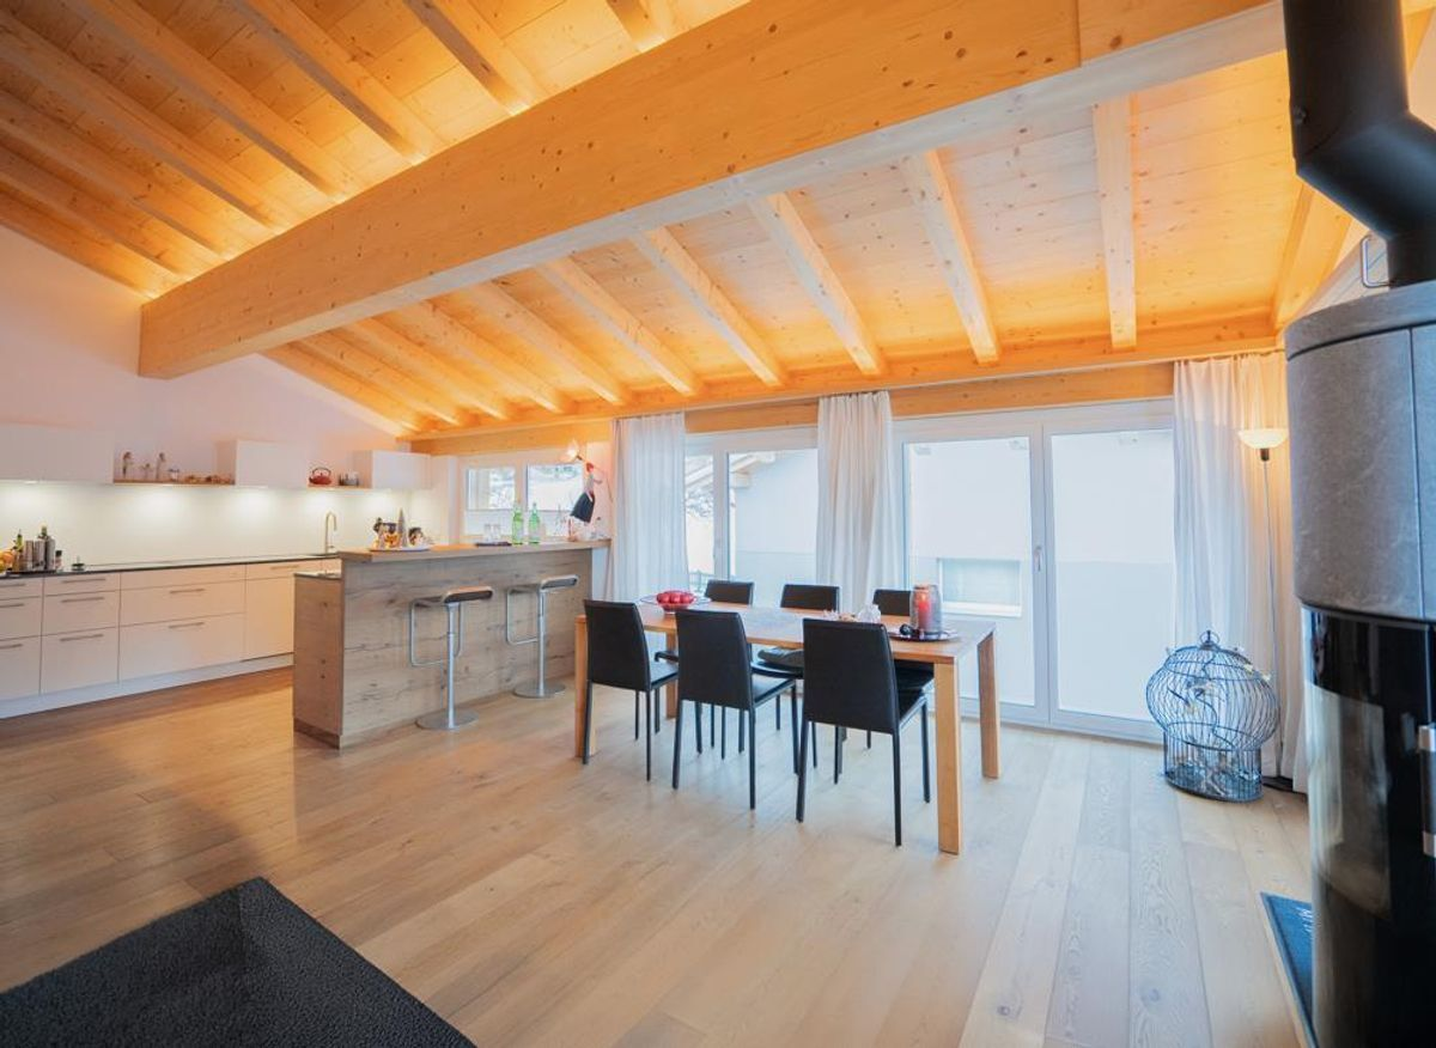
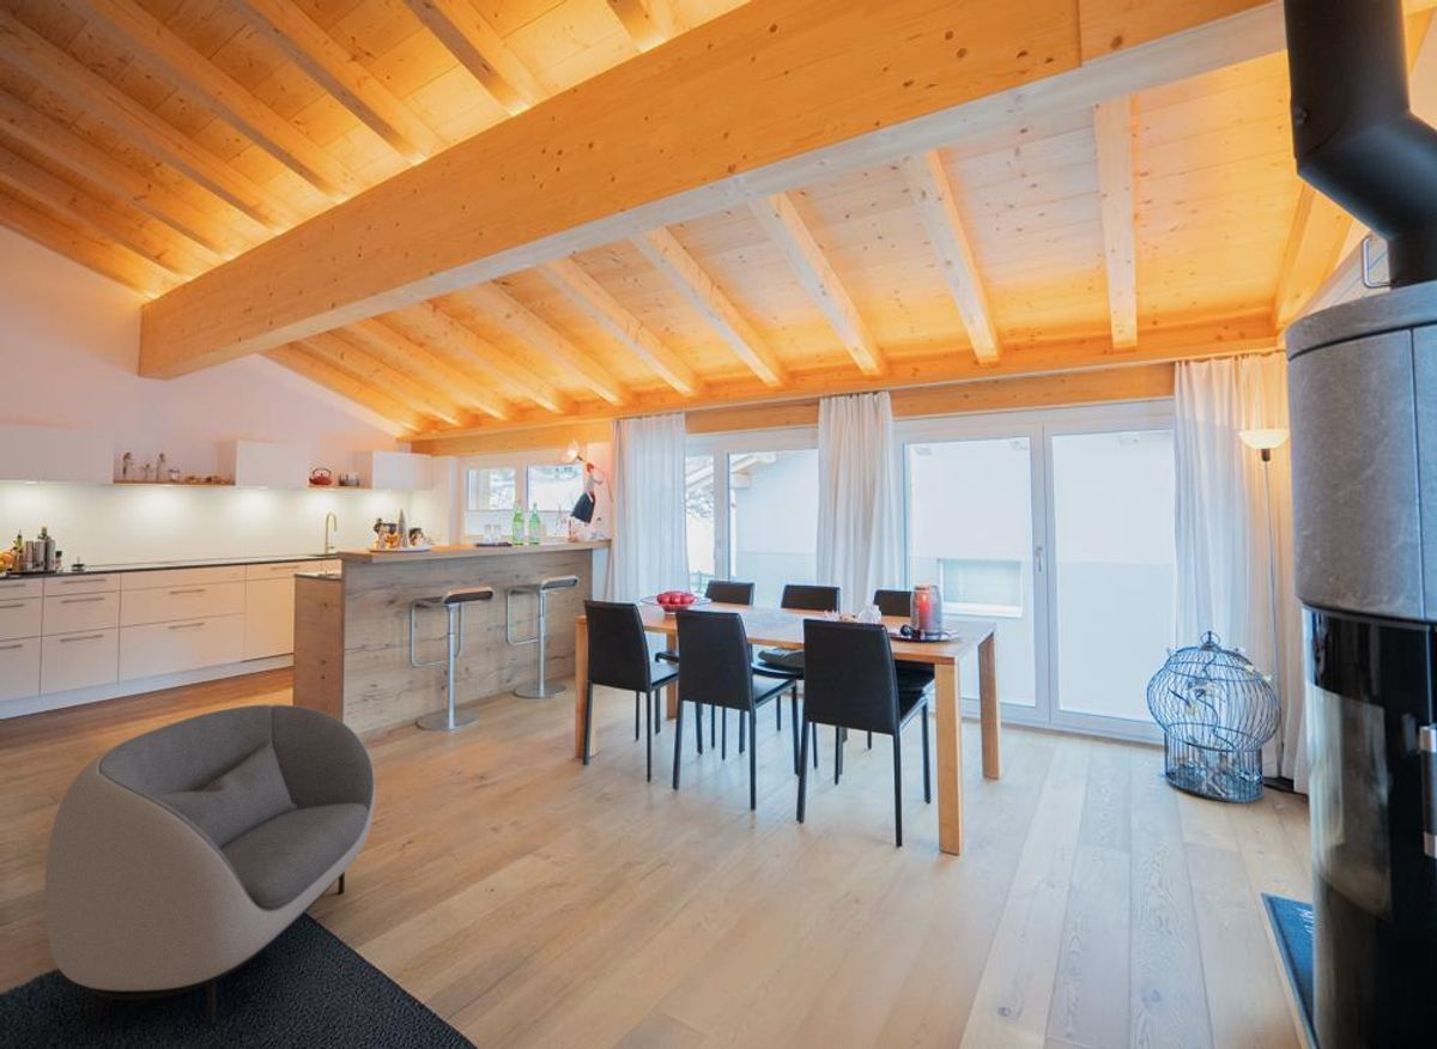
+ armchair [43,703,376,1029]
